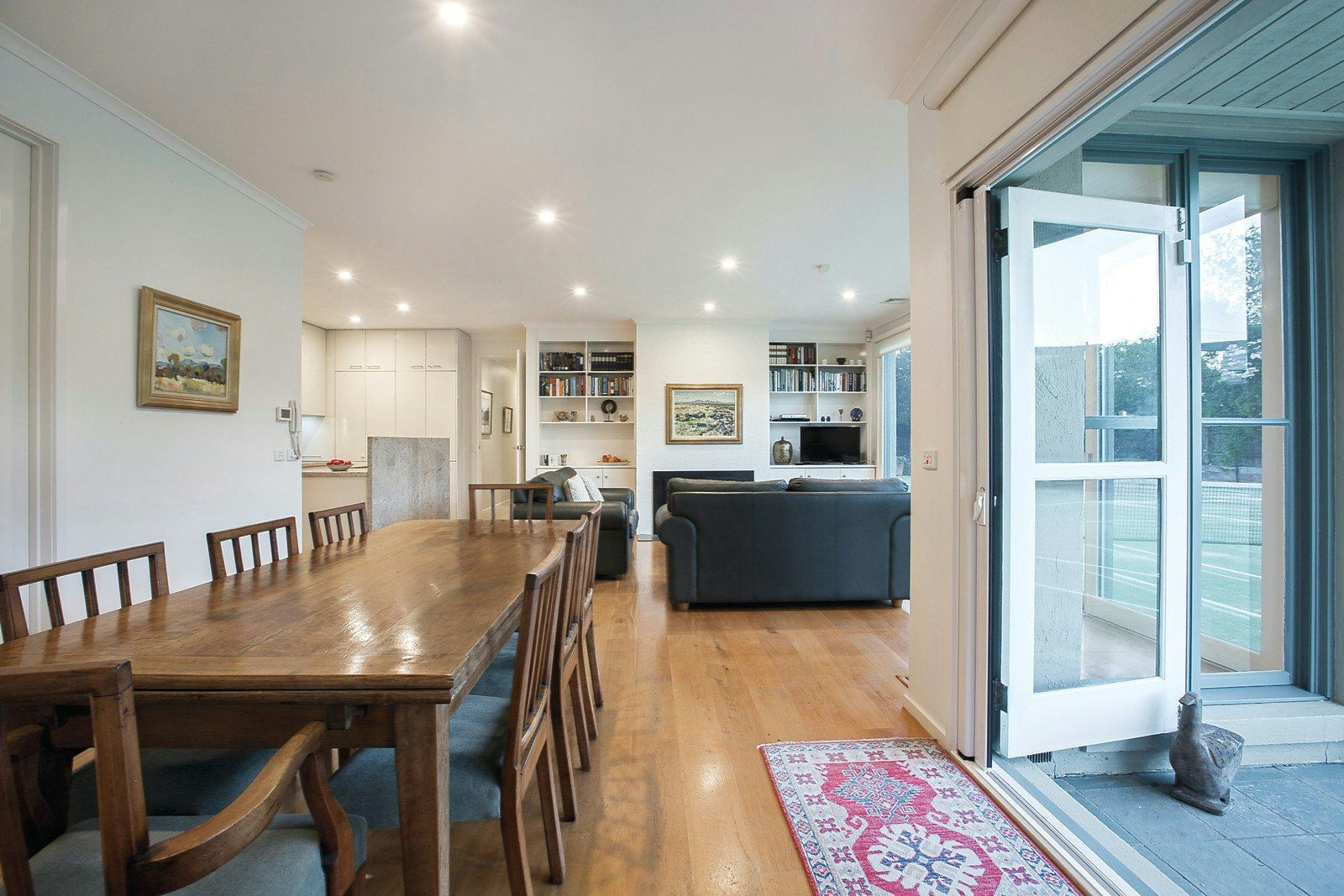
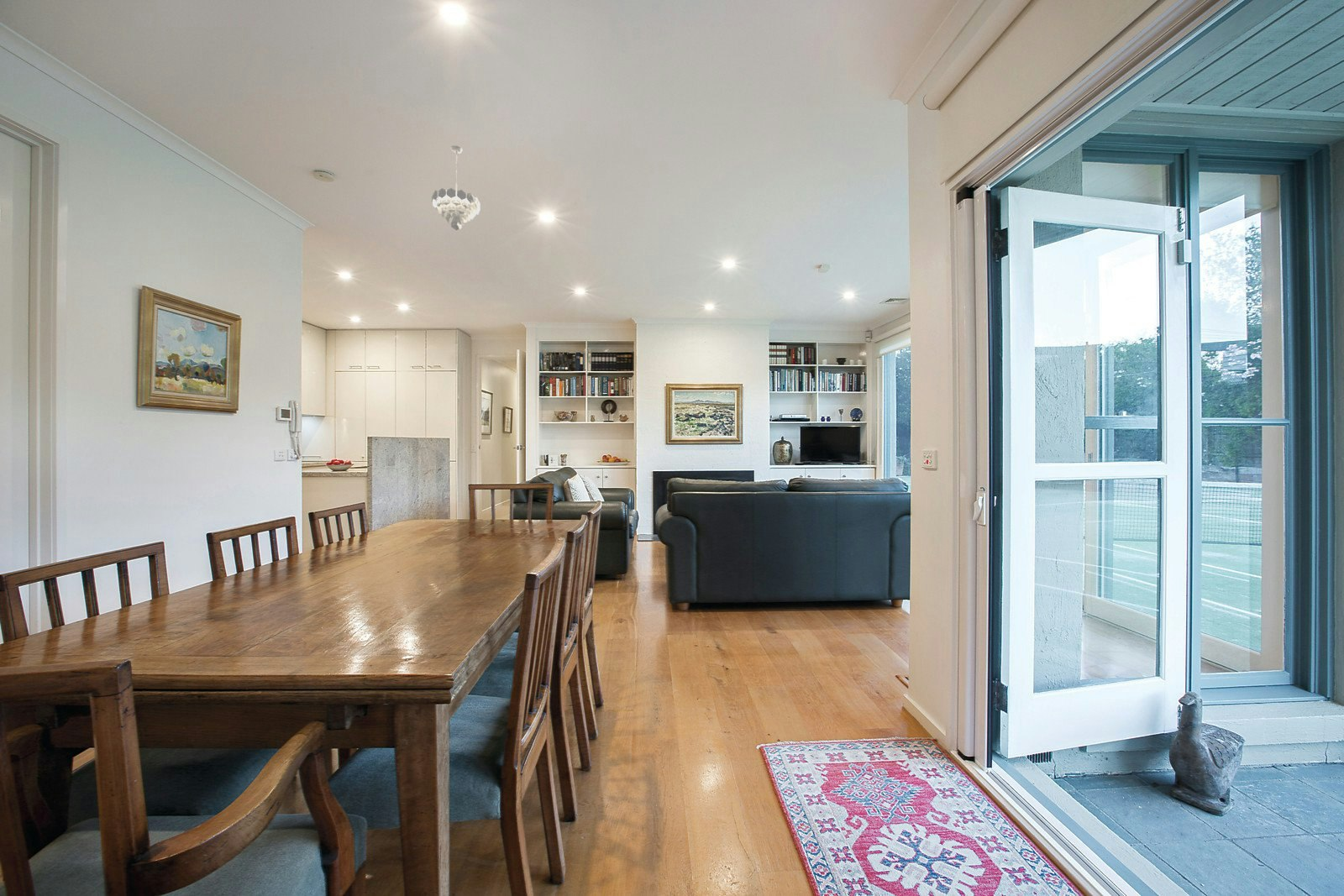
+ pendant light [431,145,481,231]
